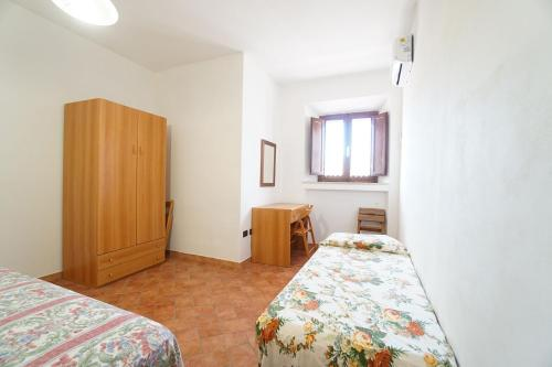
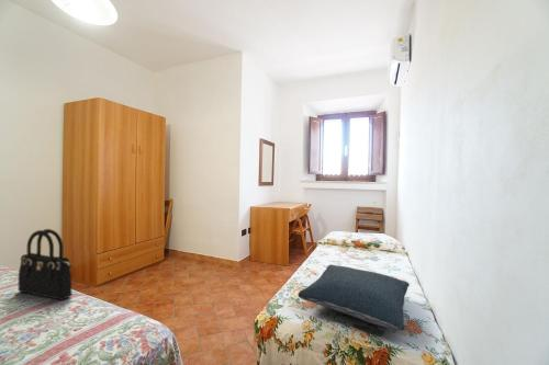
+ handbag [16,228,72,301]
+ pillow [298,264,411,332]
